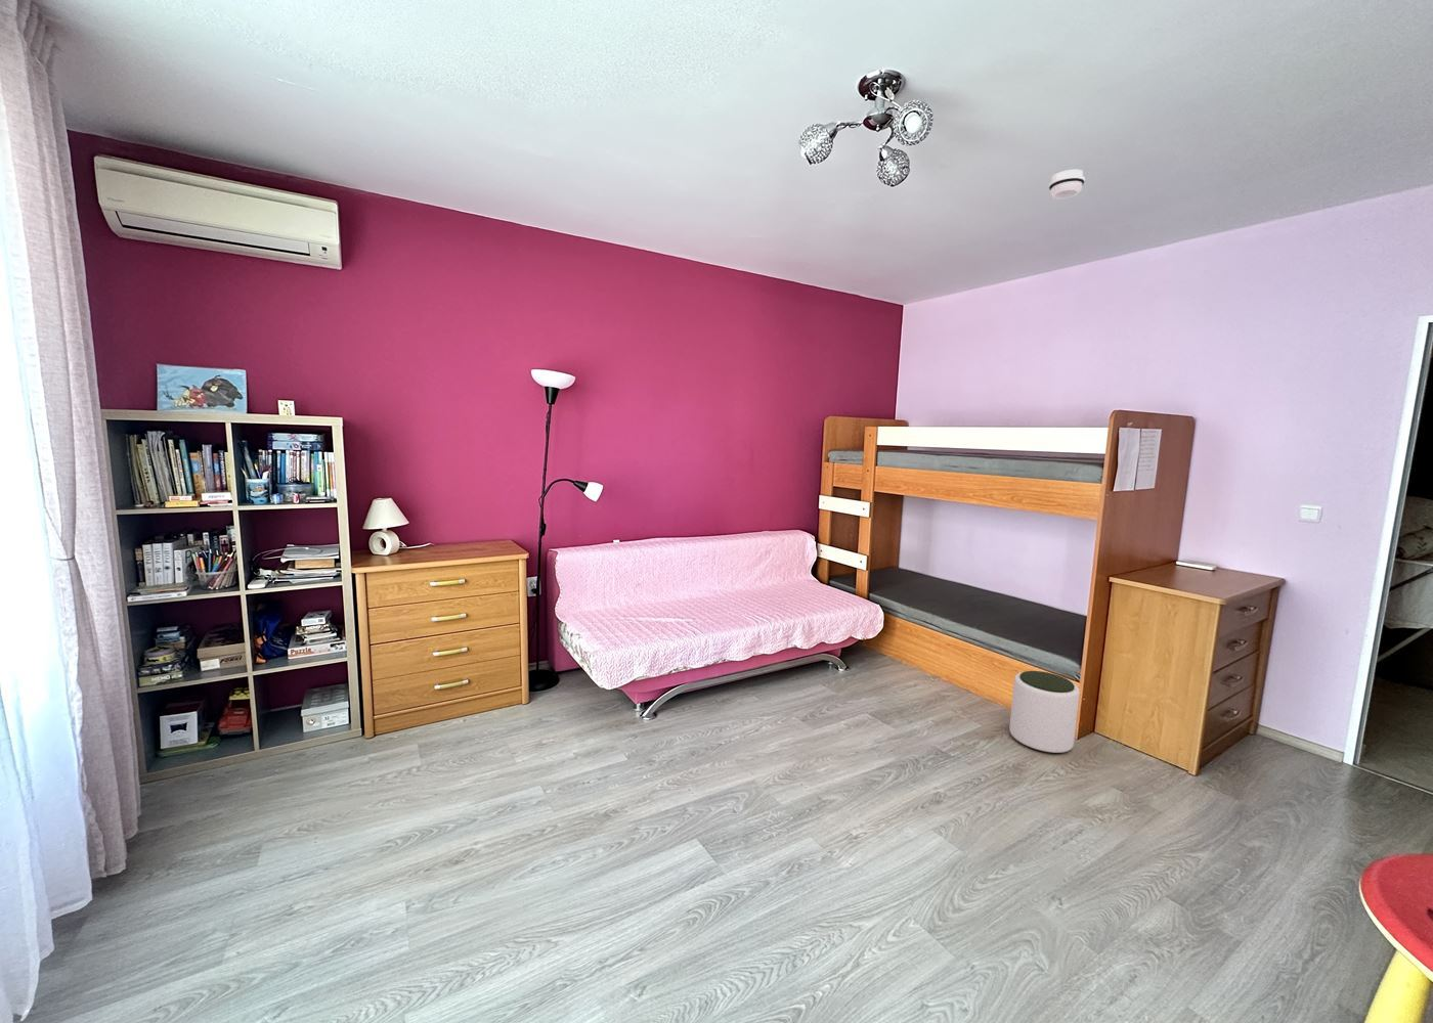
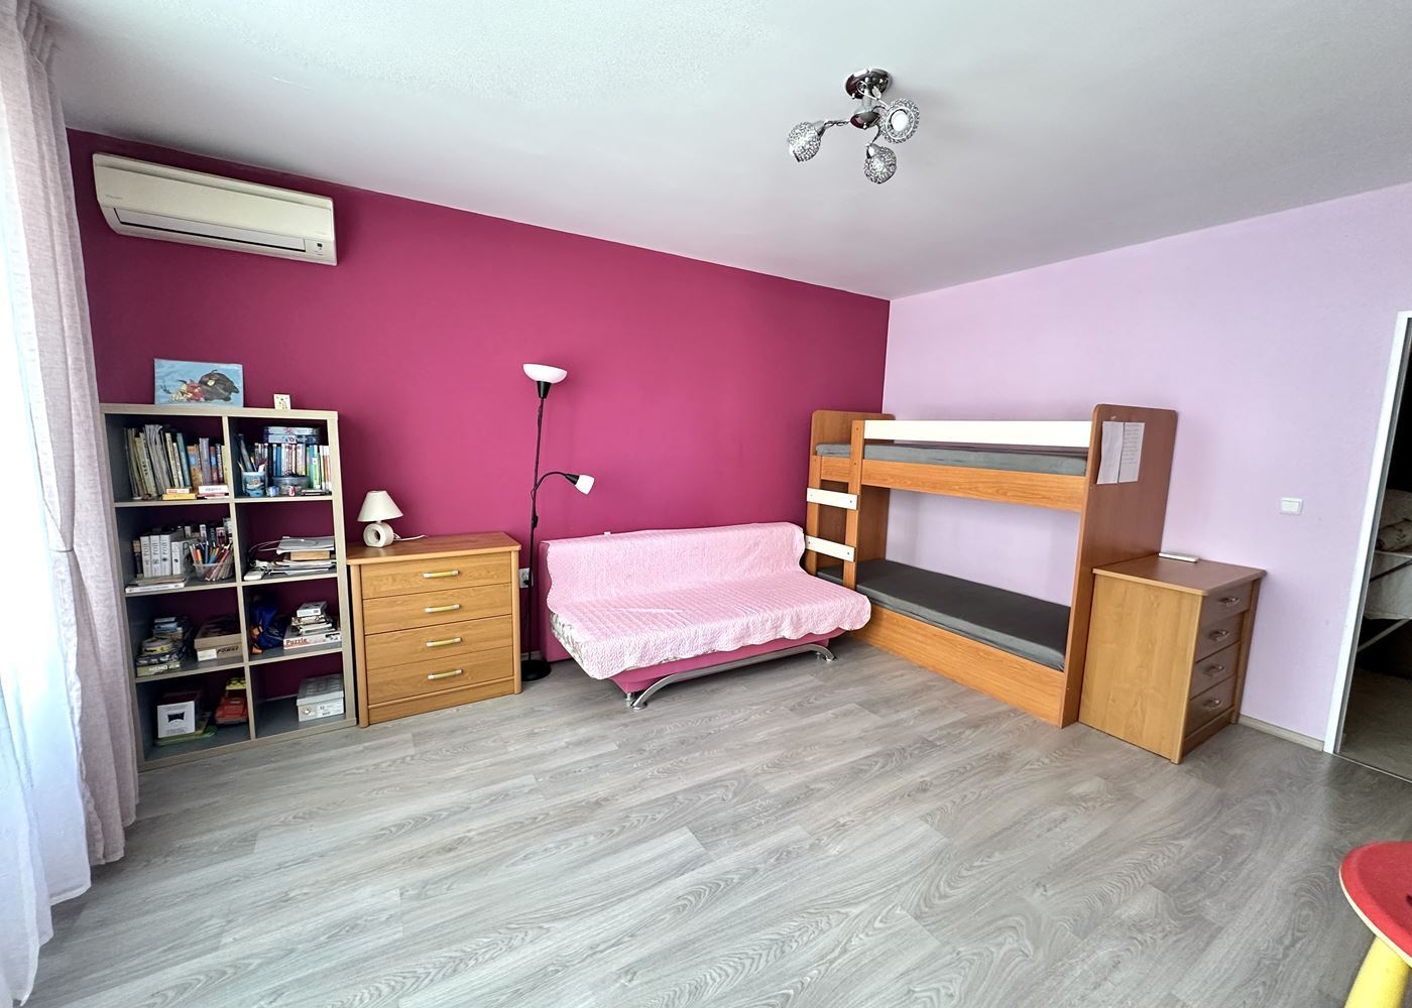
- smoke detector [1048,168,1086,199]
- plant pot [1008,670,1081,754]
